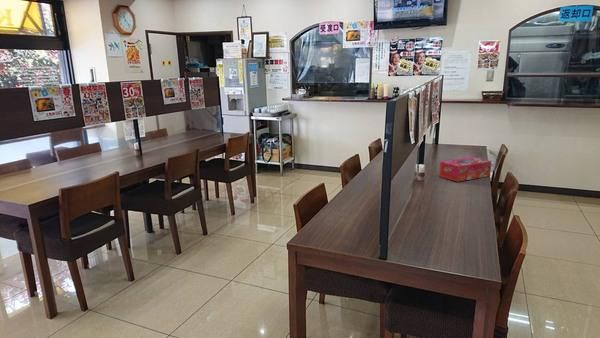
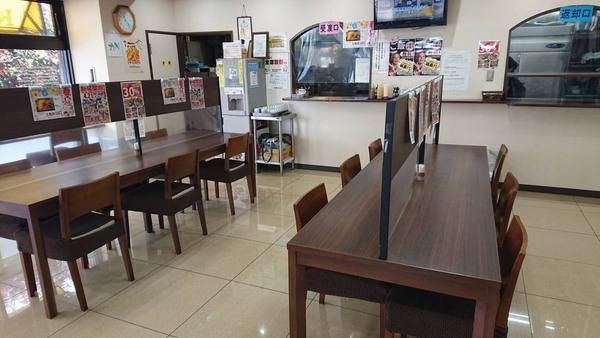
- tissue box [438,156,493,183]
